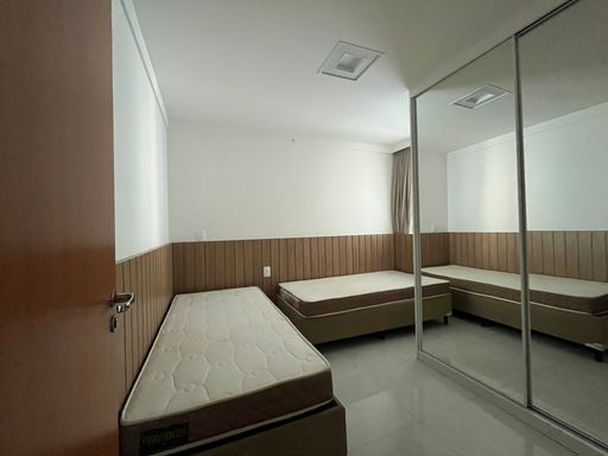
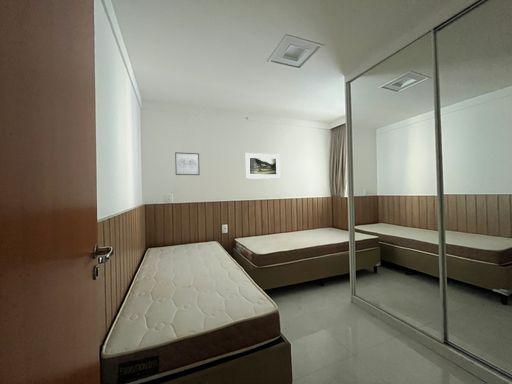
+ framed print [244,152,281,180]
+ wall art [174,151,200,176]
